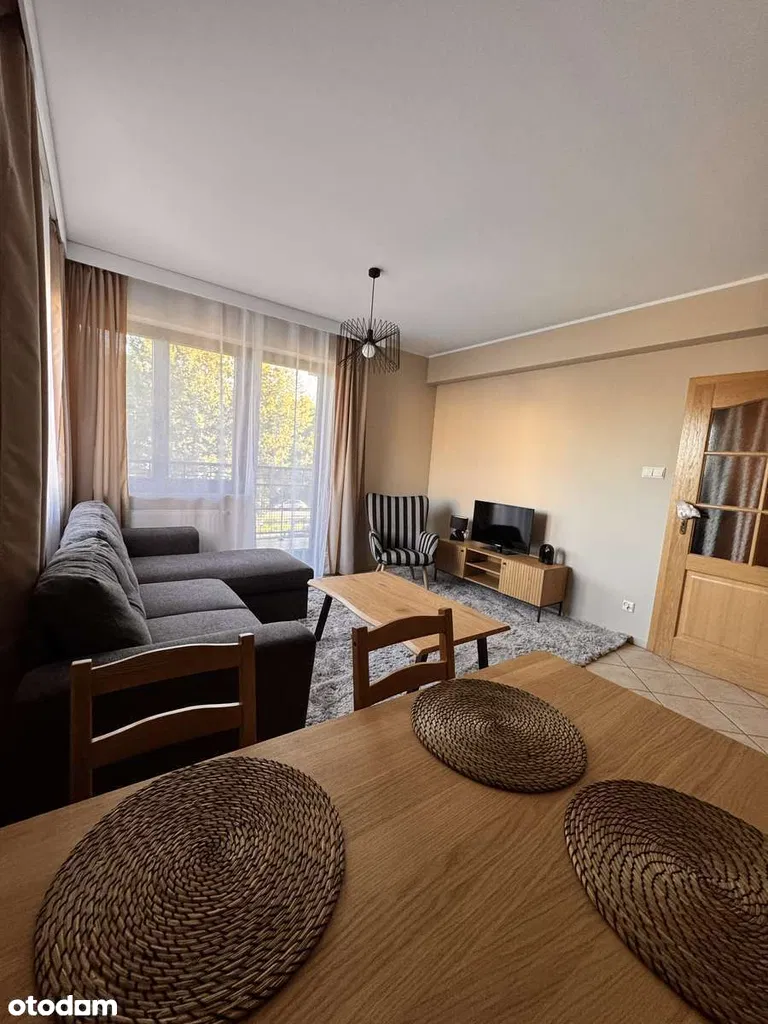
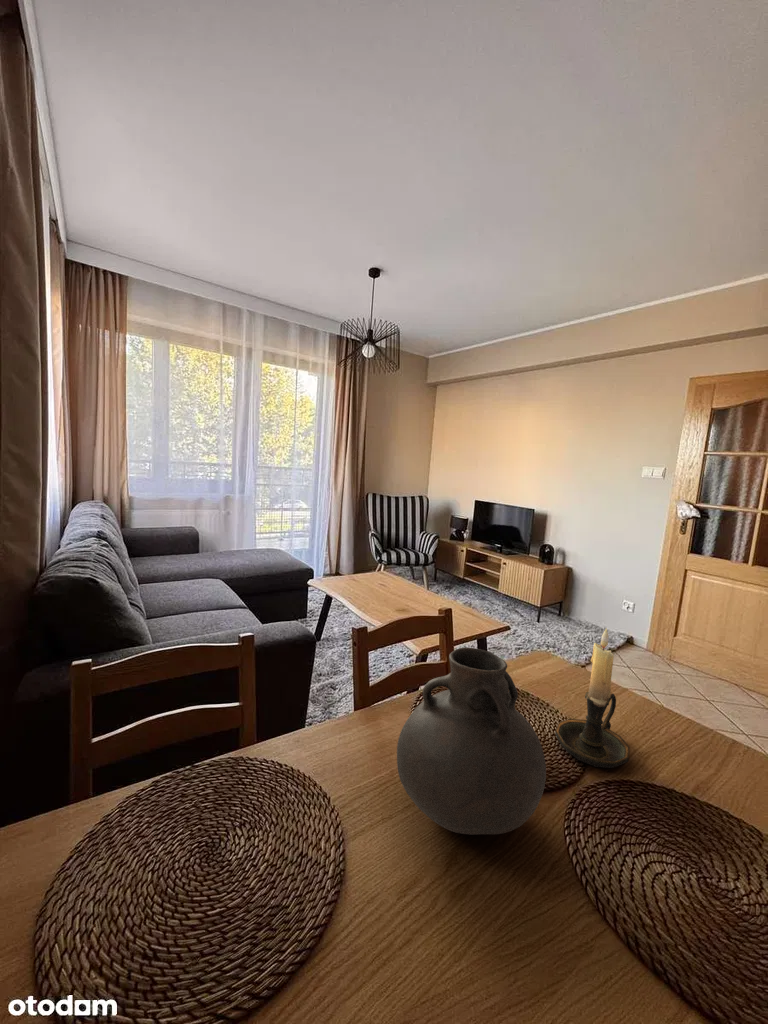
+ candle holder [554,627,630,769]
+ vase [396,647,547,836]
